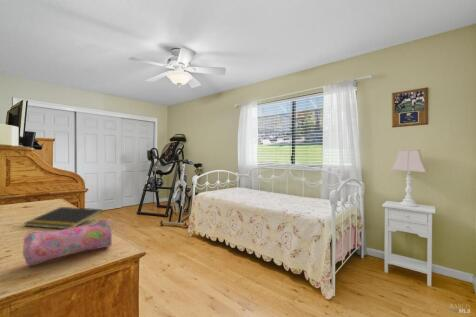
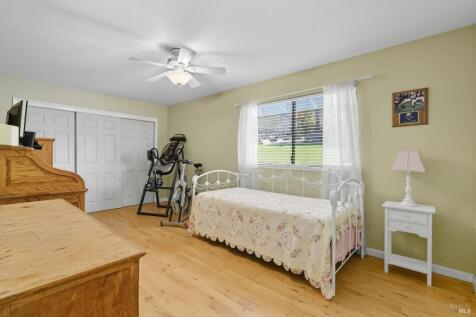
- notepad [23,206,103,230]
- pencil case [22,219,114,267]
